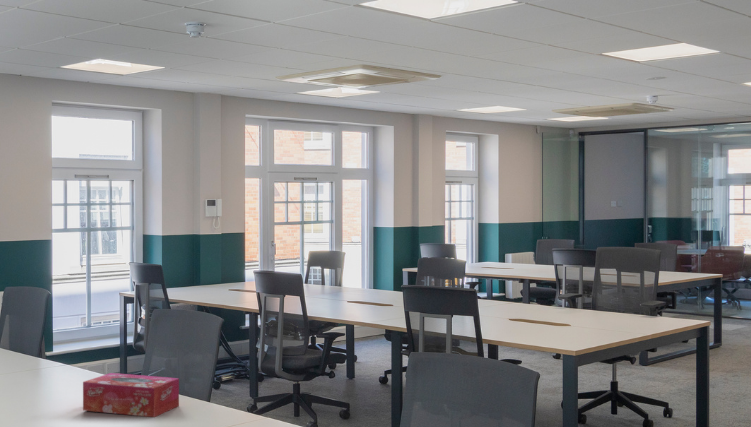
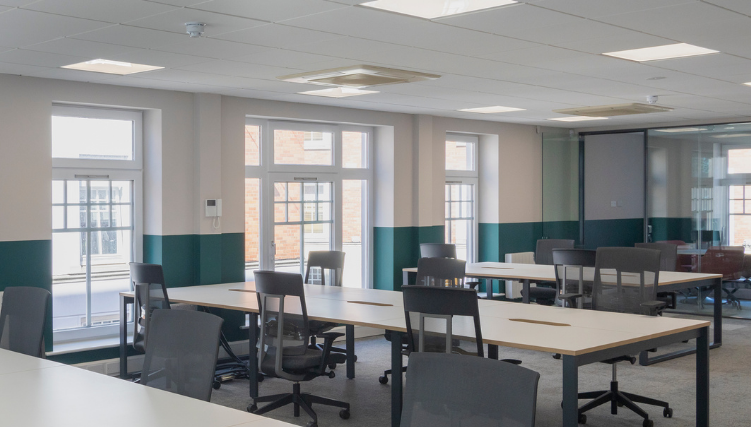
- tissue box [82,372,180,418]
